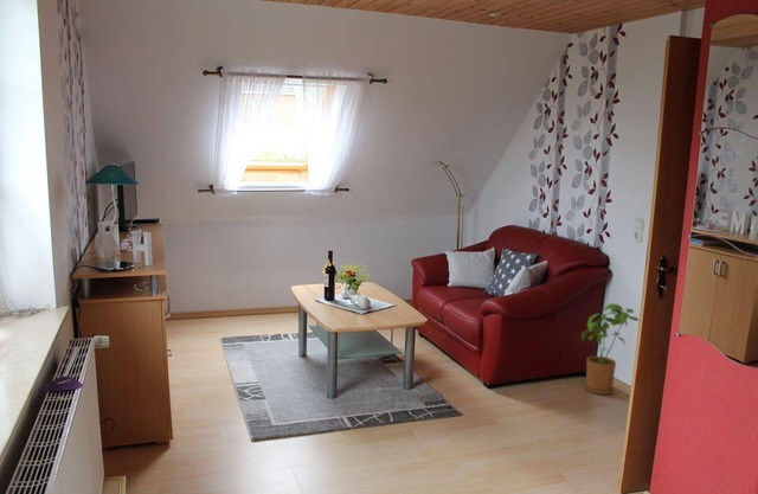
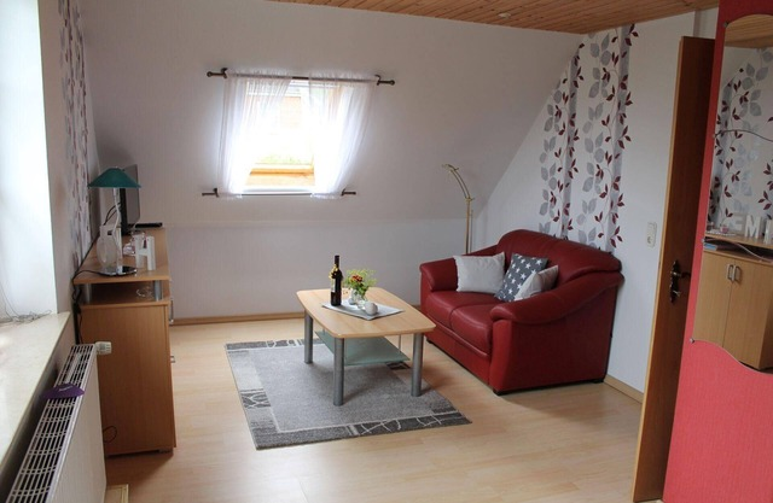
- house plant [580,302,640,396]
